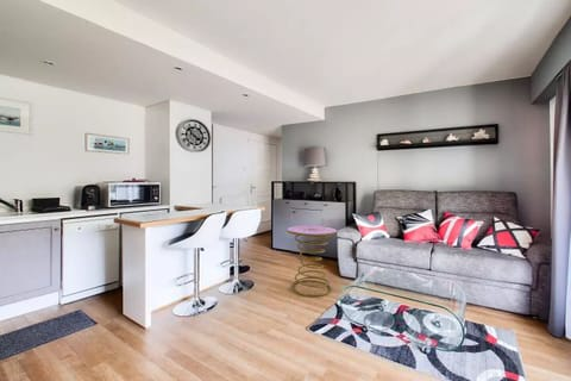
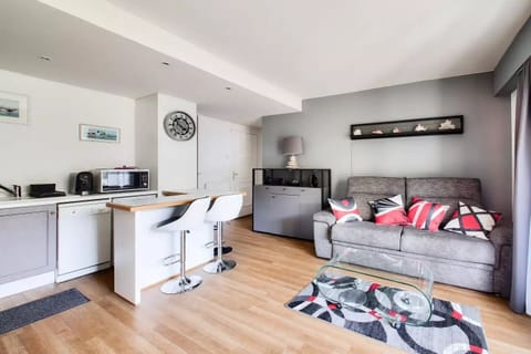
- side table [287,225,338,298]
